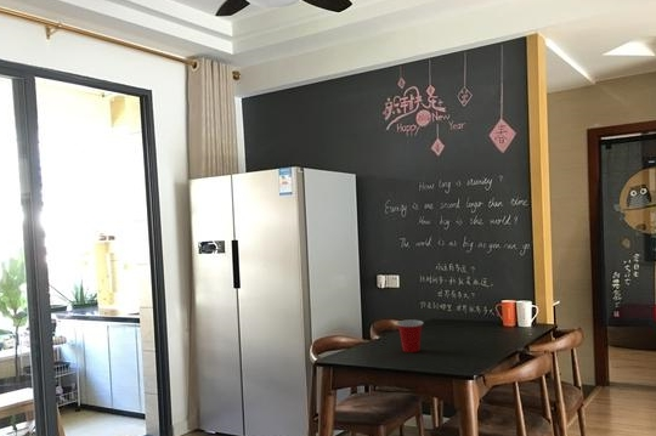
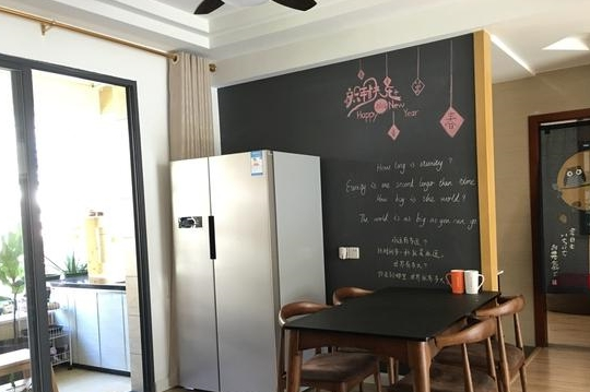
- cup [396,318,425,353]
